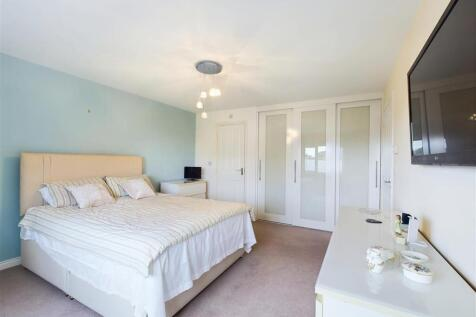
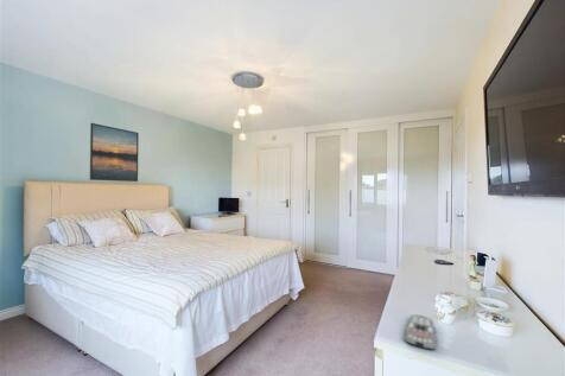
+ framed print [89,122,140,183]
+ remote control [404,313,437,351]
